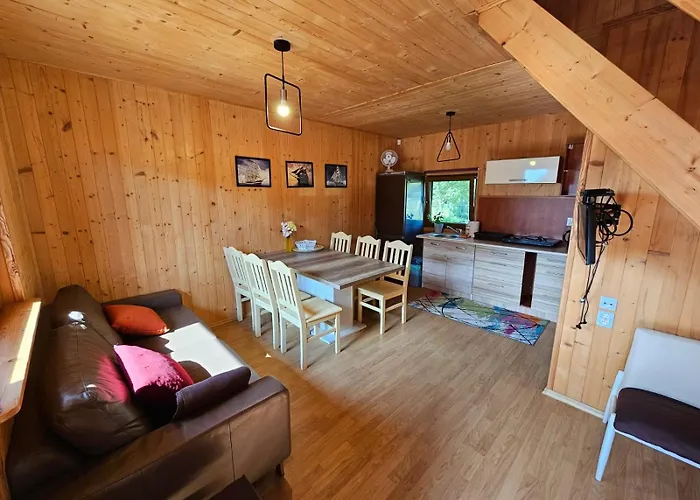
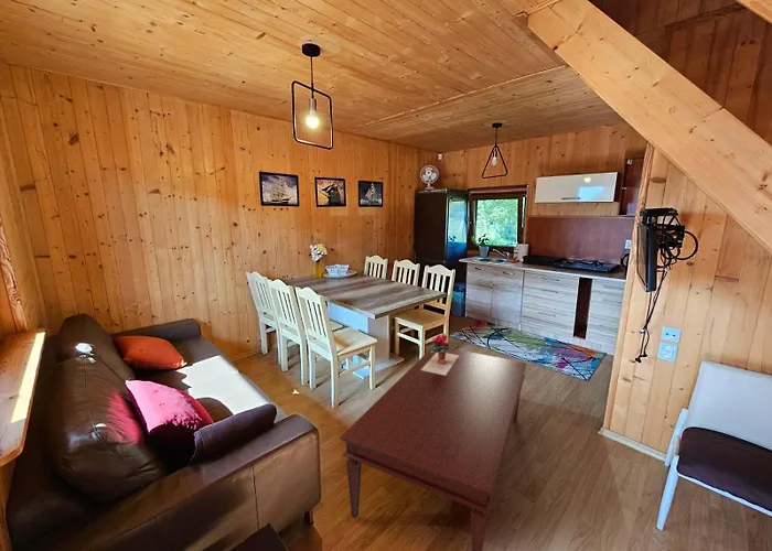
+ potted flower [421,333,459,376]
+ coffee table [339,346,528,551]
